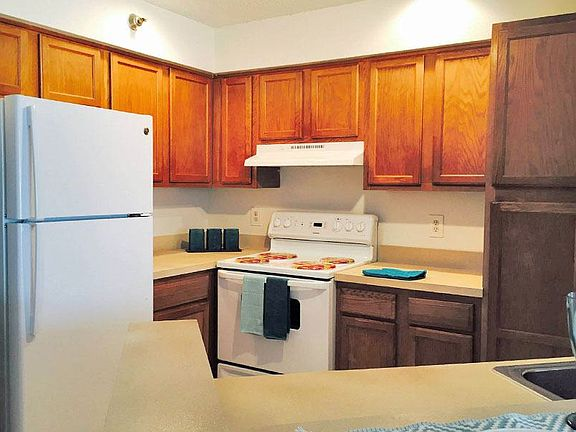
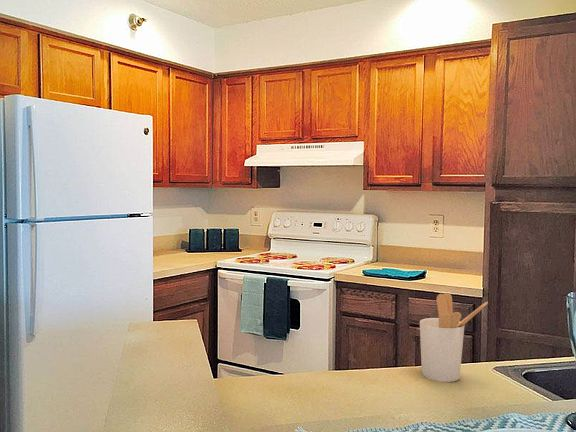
+ utensil holder [419,292,489,383]
